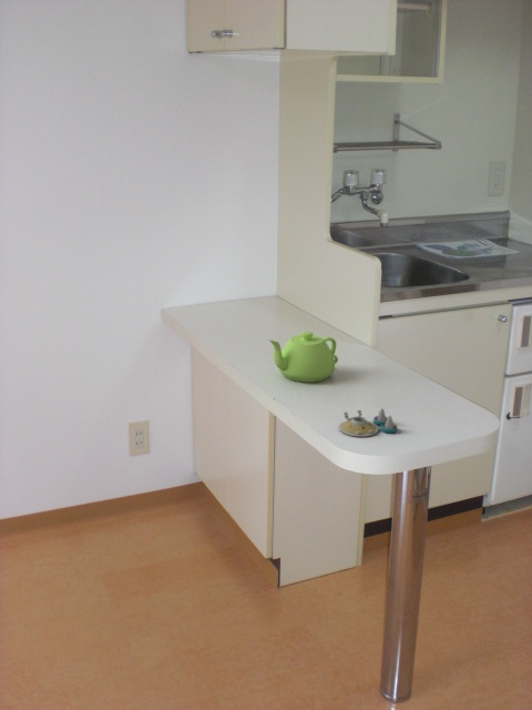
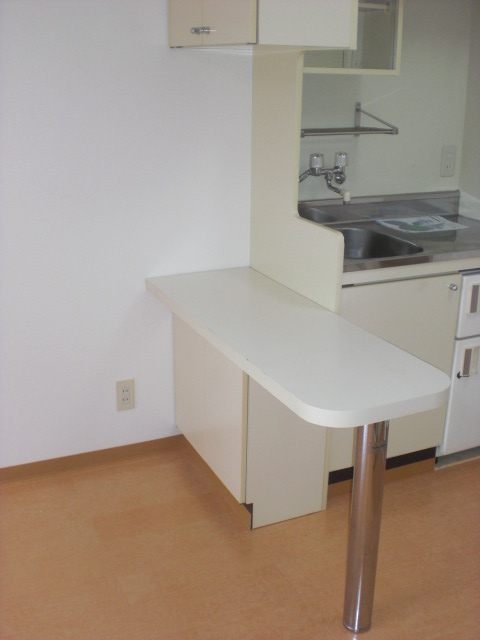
- salt and pepper shaker set [338,407,399,438]
- teapot [268,331,339,384]
